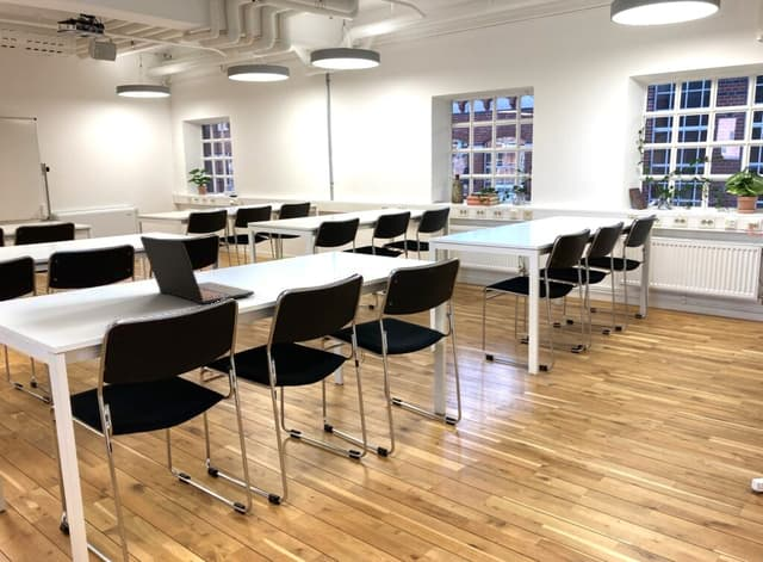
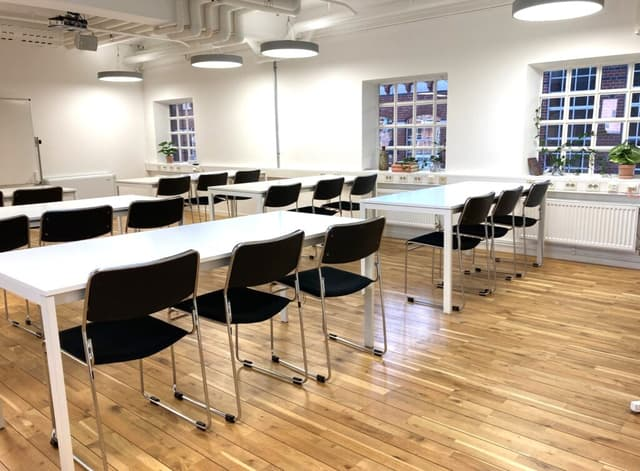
- laptop [139,235,255,305]
